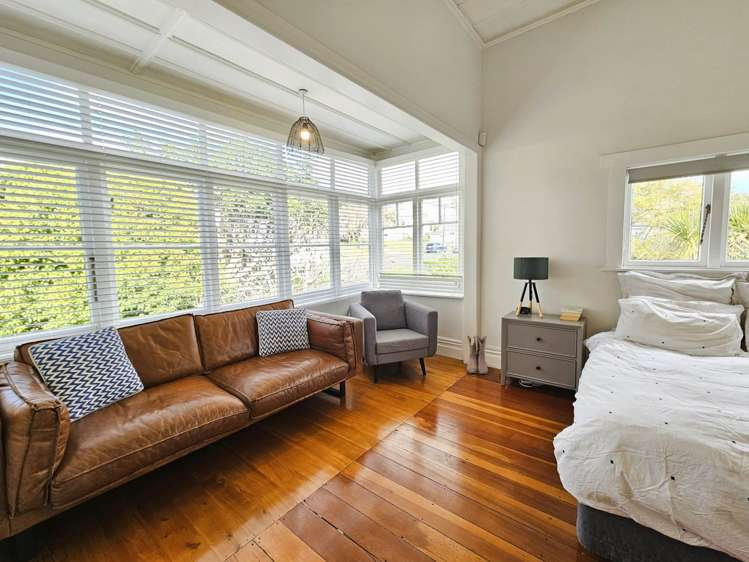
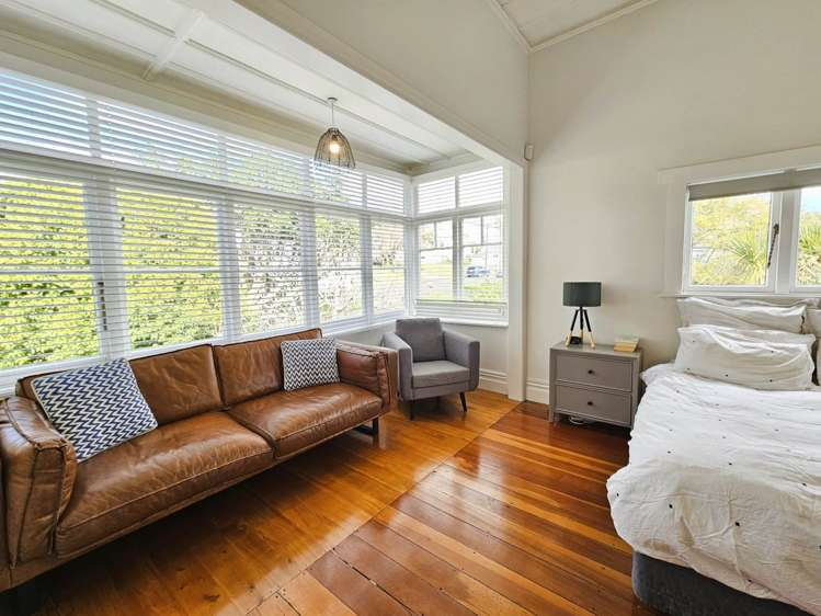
- boots [466,334,489,375]
